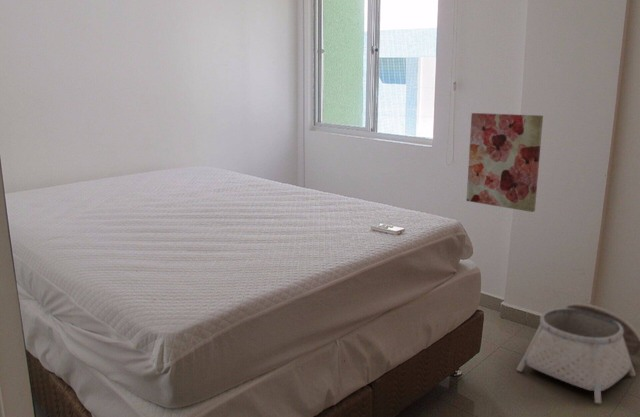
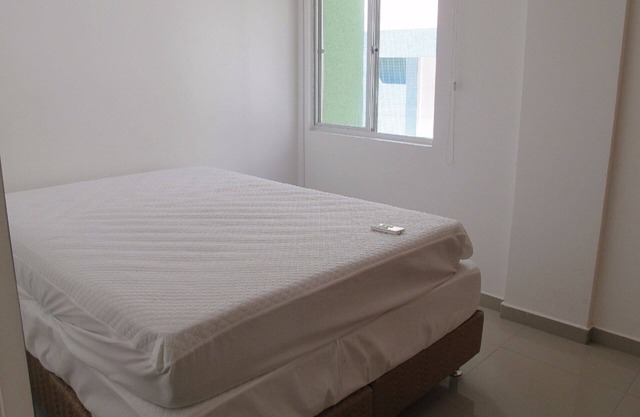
- wall art [465,112,544,213]
- basket [516,302,640,404]
